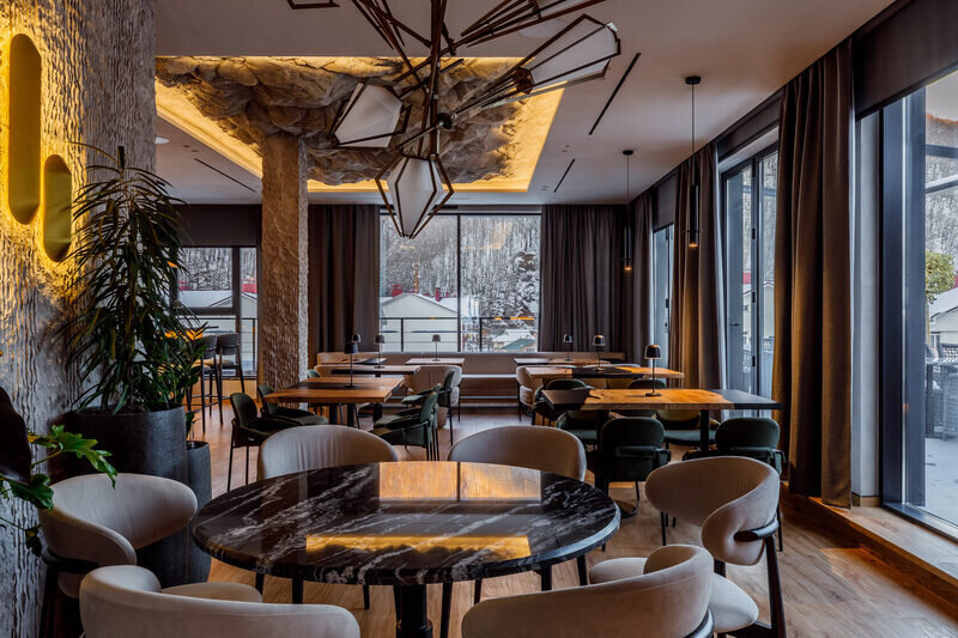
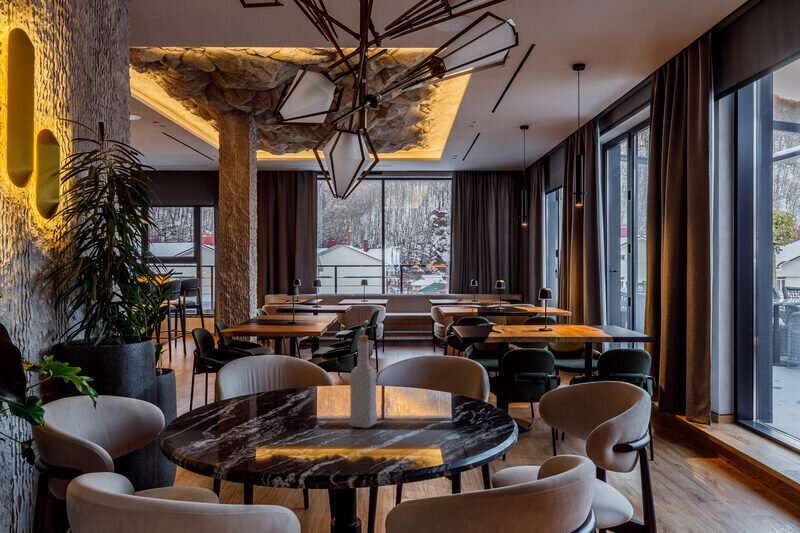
+ bottle [349,335,378,429]
